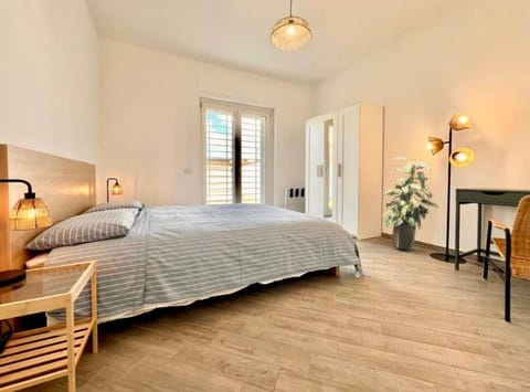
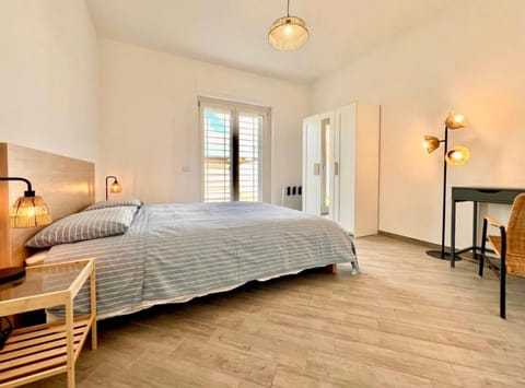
- indoor plant [381,156,439,252]
